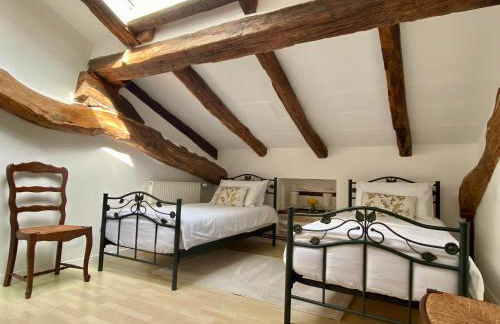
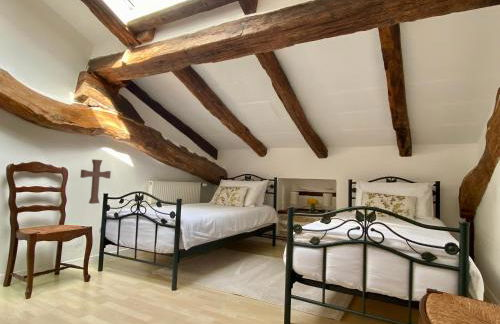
+ decorative cross [79,159,112,205]
